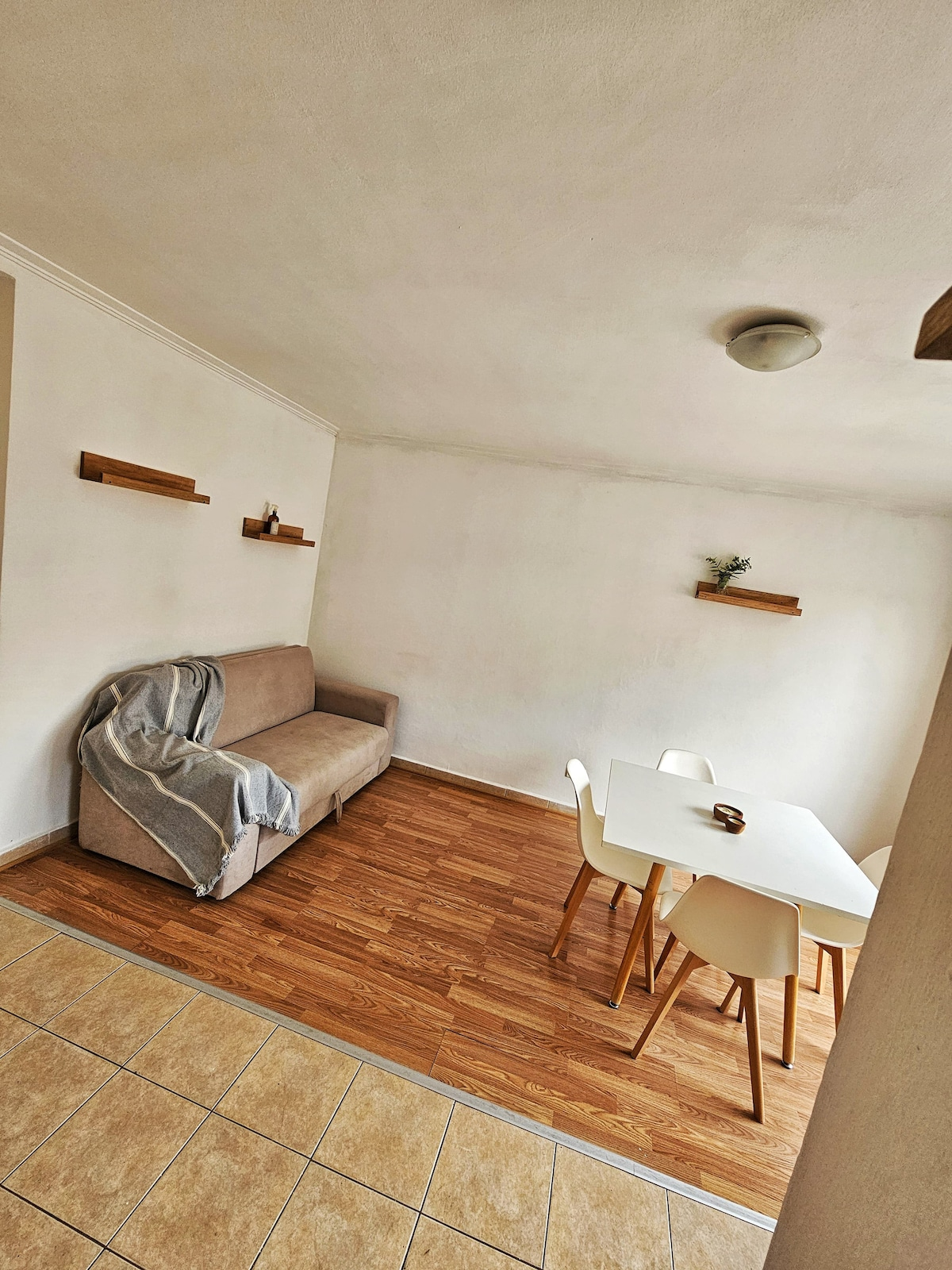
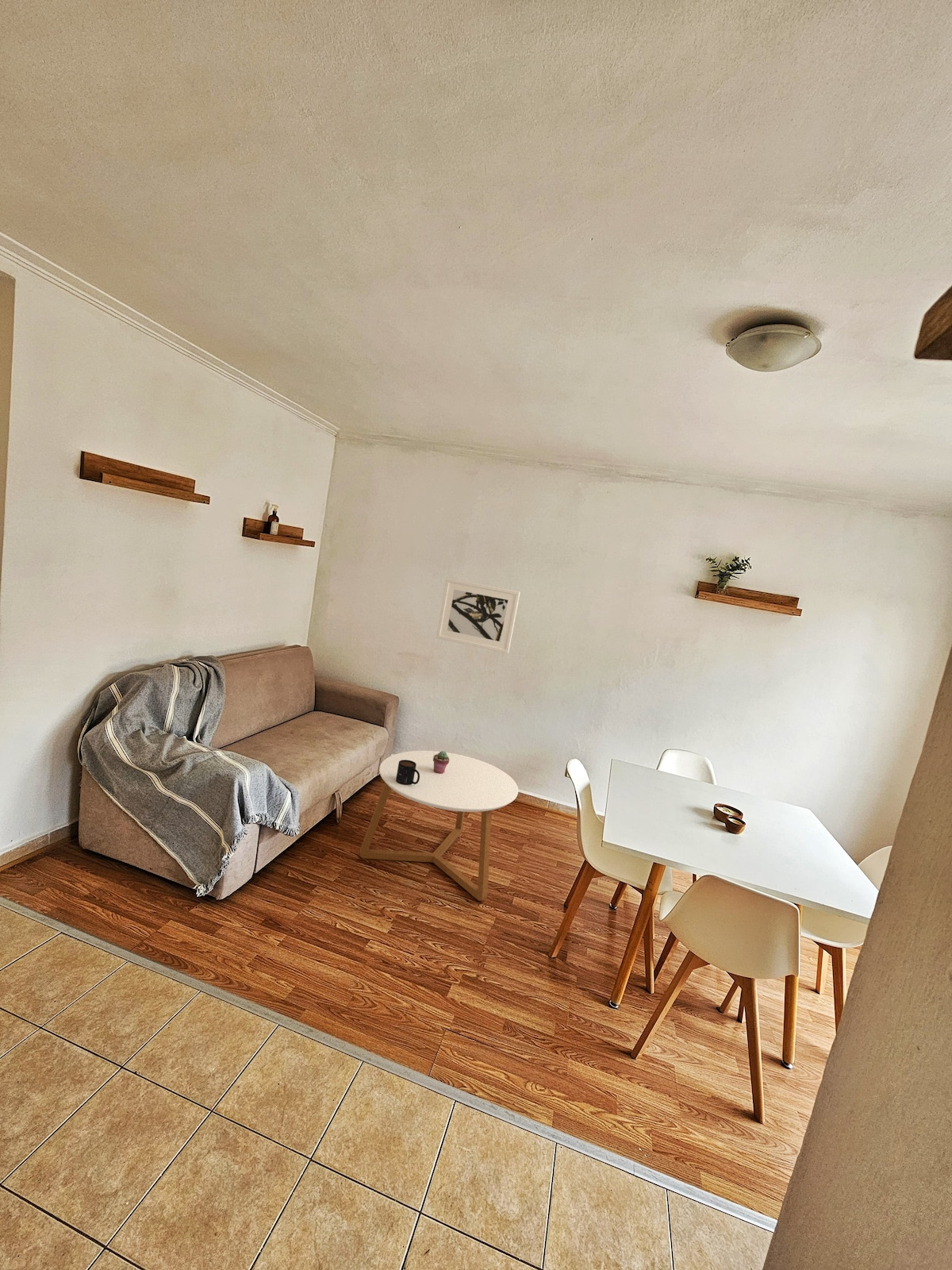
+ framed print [436,577,521,654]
+ mug [396,760,420,785]
+ coffee table [359,750,519,902]
+ potted succulent [433,750,449,774]
